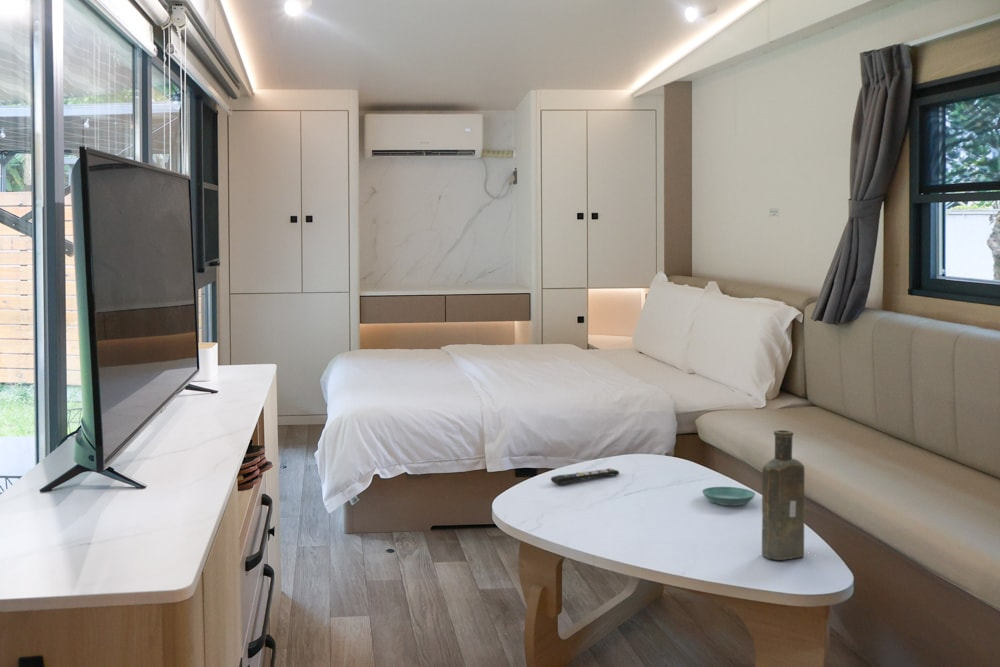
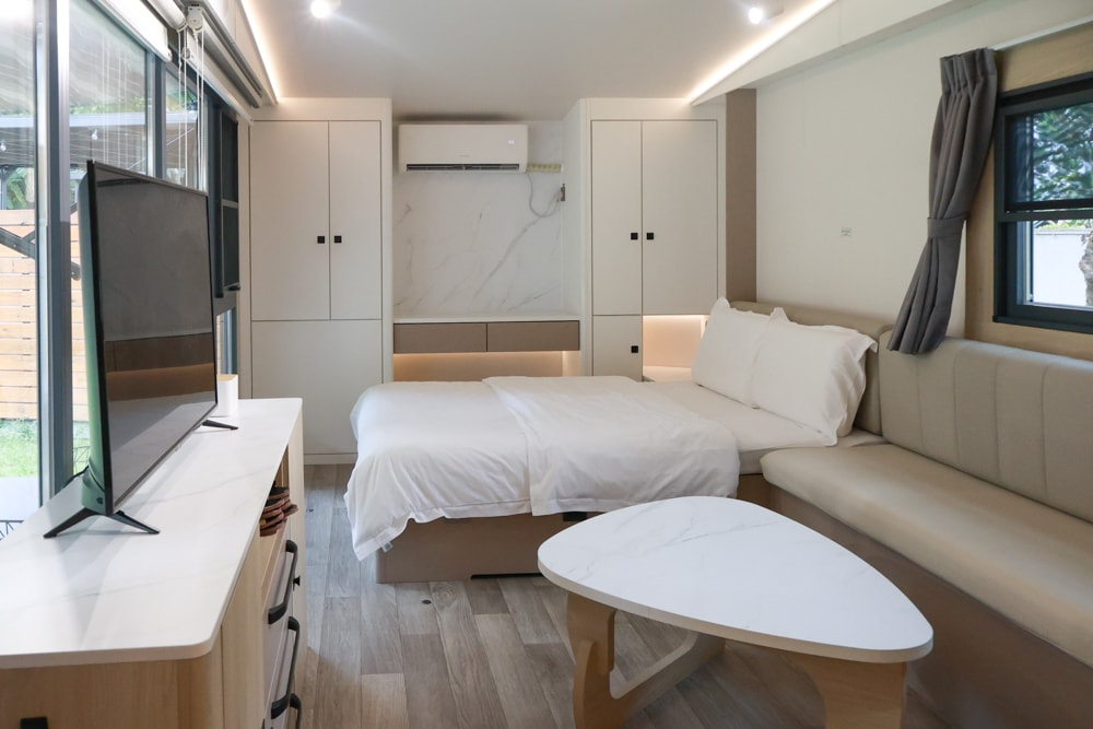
- remote control [550,467,620,485]
- bottle [761,429,806,561]
- saucer [701,486,756,506]
